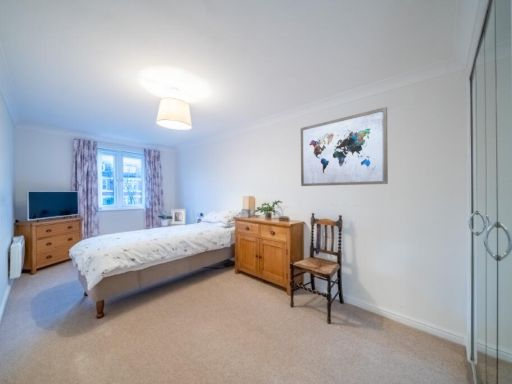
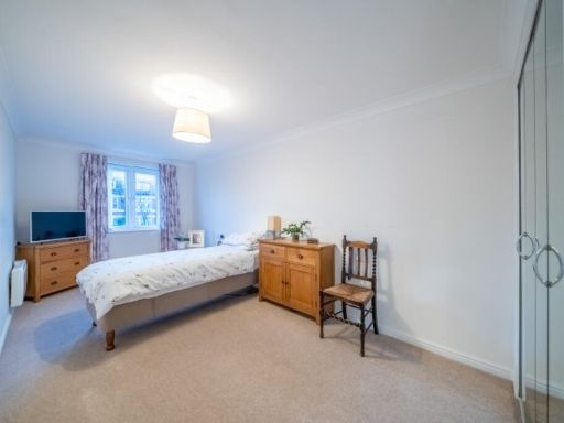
- wall art [300,106,389,187]
